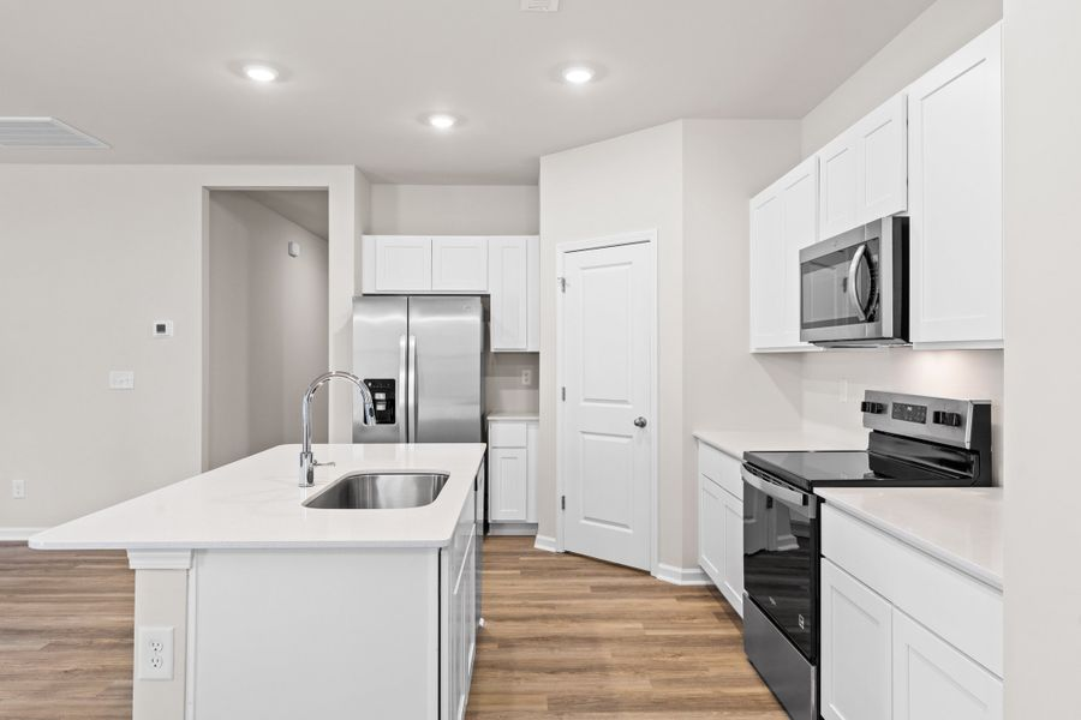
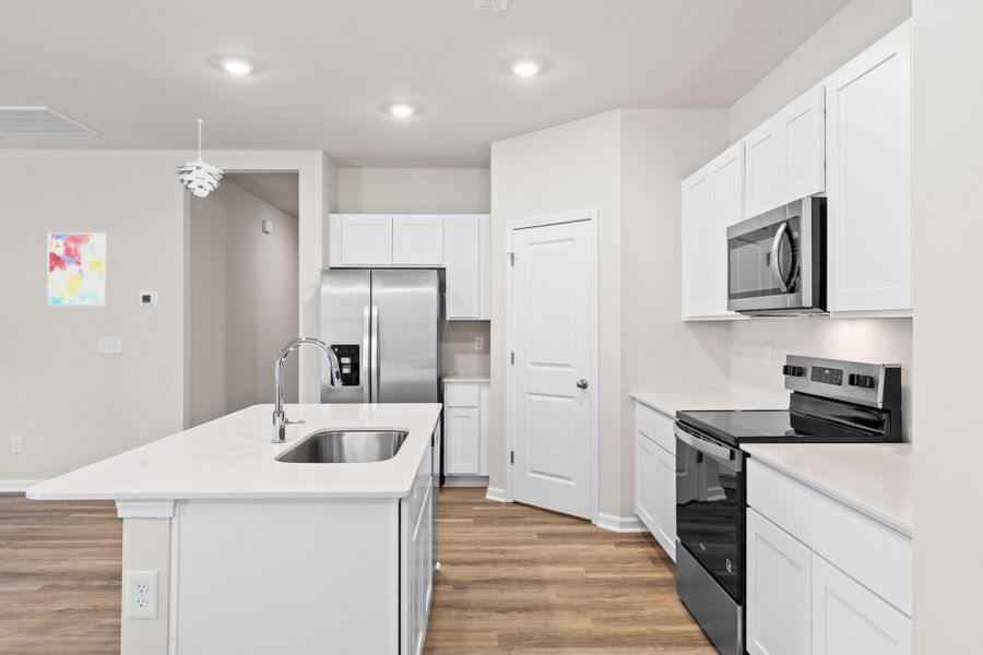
+ pendant light [175,118,225,199]
+ wall art [46,231,108,308]
